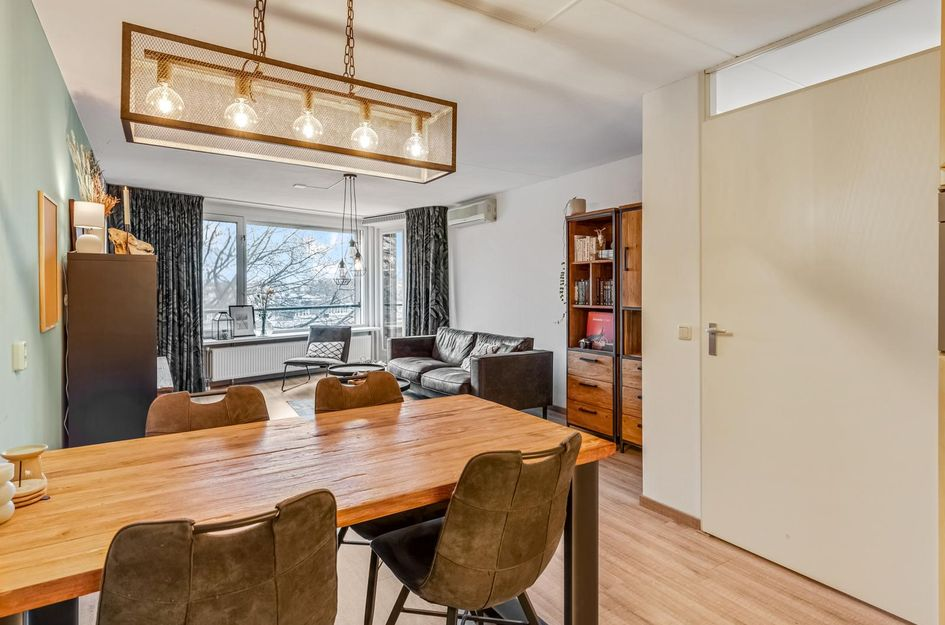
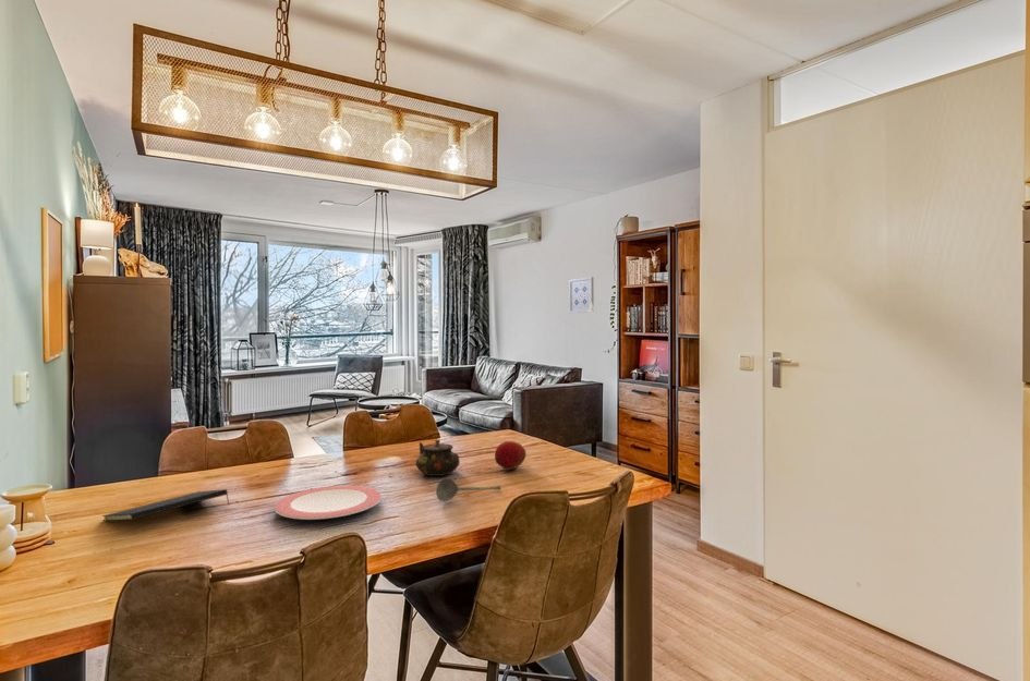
+ soupspoon [435,477,501,502]
+ notepad [101,488,231,522]
+ fruit [494,440,528,471]
+ wall art [568,276,595,314]
+ teapot [415,438,461,477]
+ plate [272,485,383,521]
